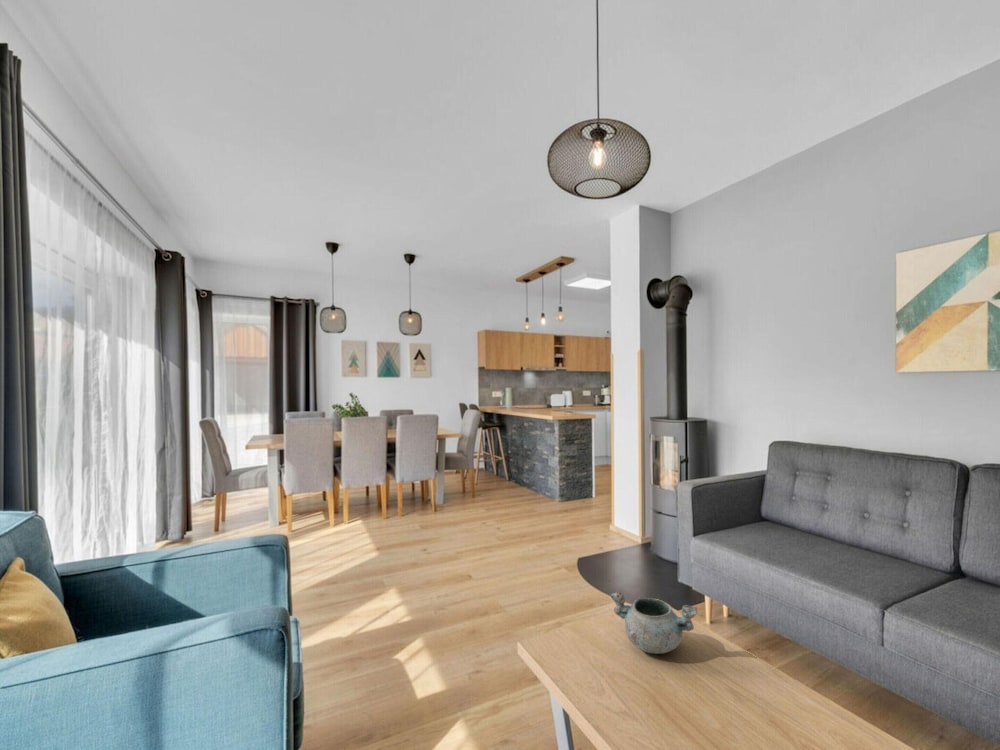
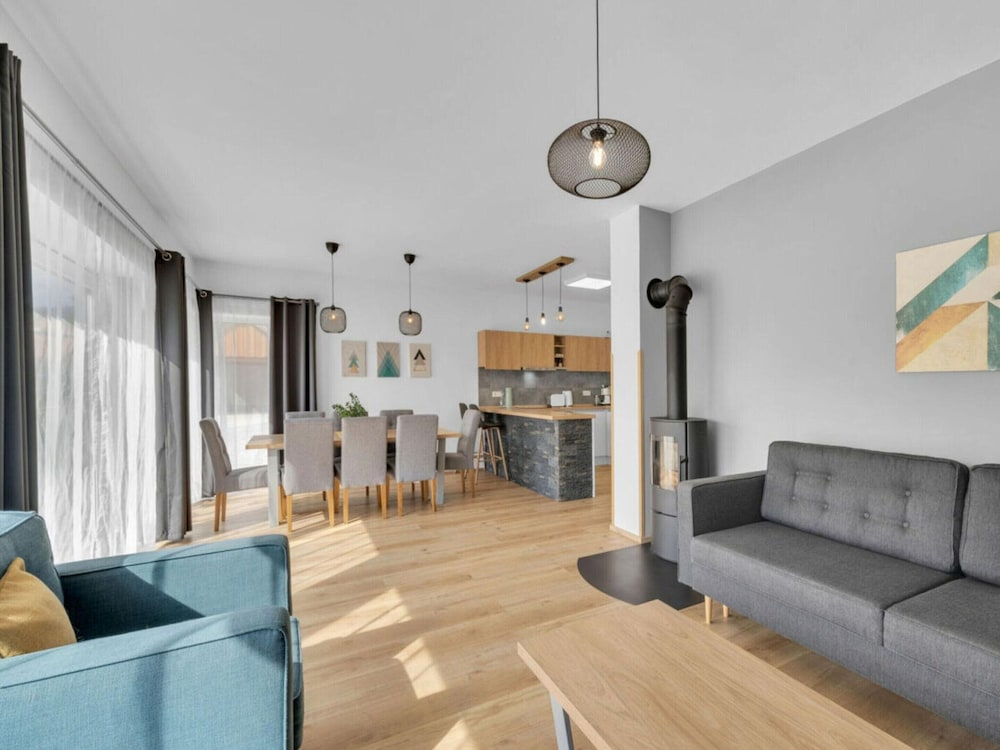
- bowl [610,591,698,655]
